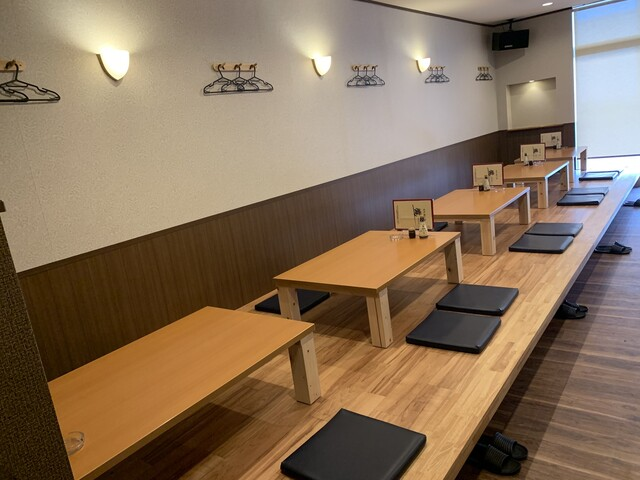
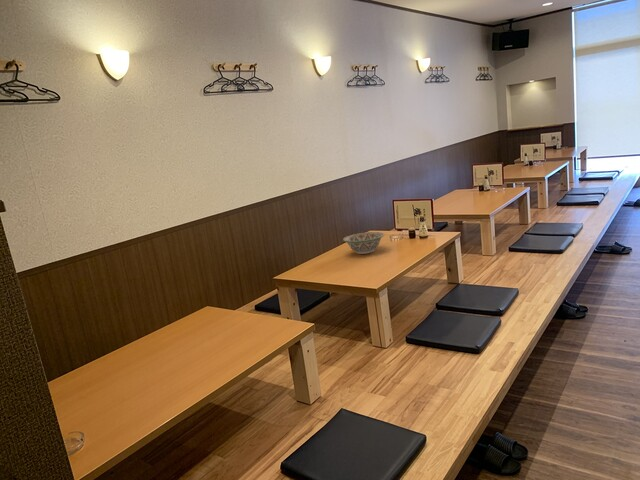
+ decorative bowl [342,231,385,255]
